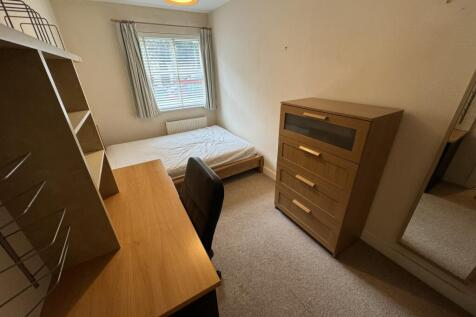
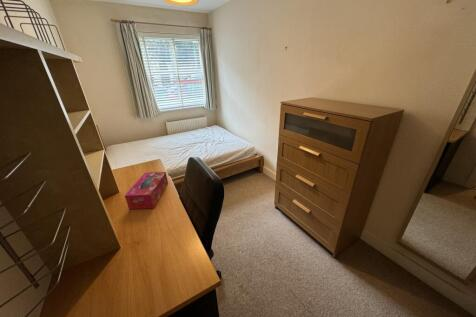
+ tissue box [124,171,169,210]
